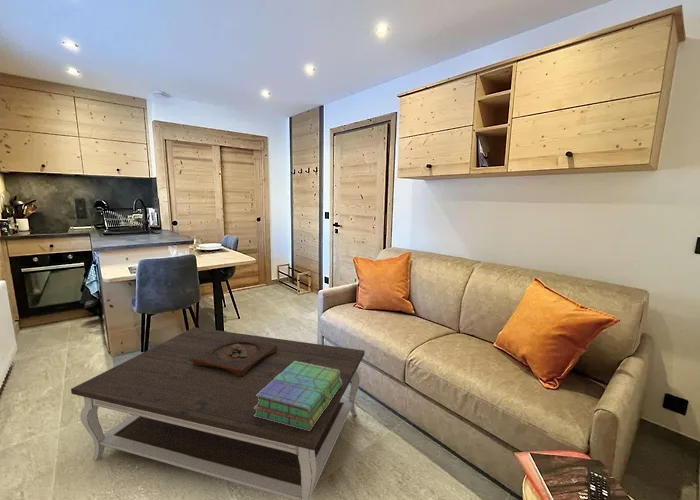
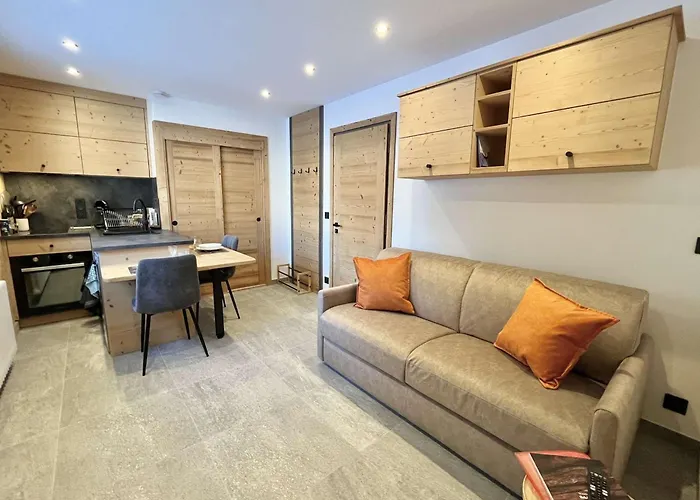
- coffee table [70,326,365,500]
- stack of books [254,361,342,431]
- wooden tray [193,338,277,377]
